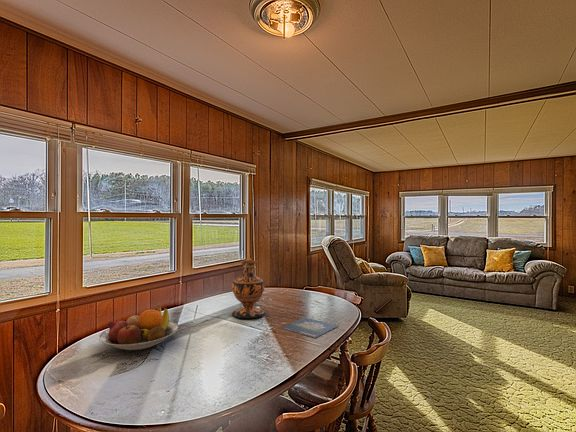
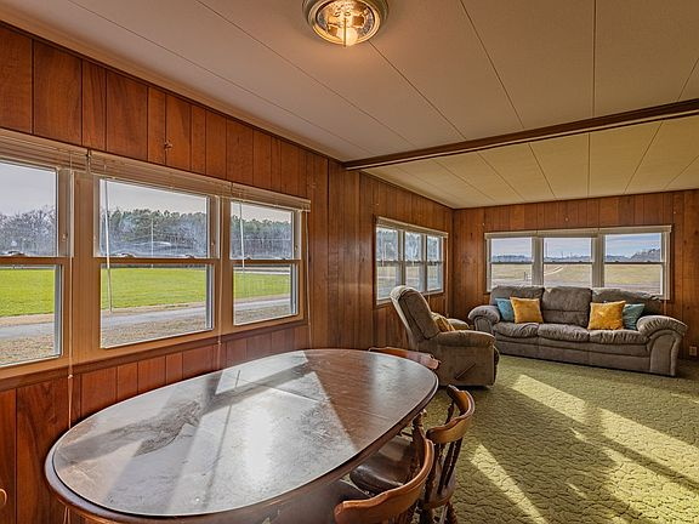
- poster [280,317,339,339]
- fruit bowl [97,305,180,351]
- vase [231,257,266,319]
